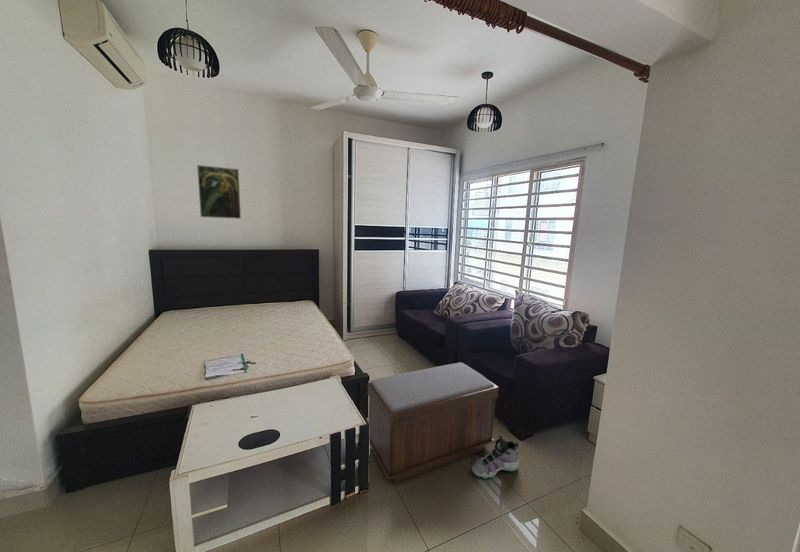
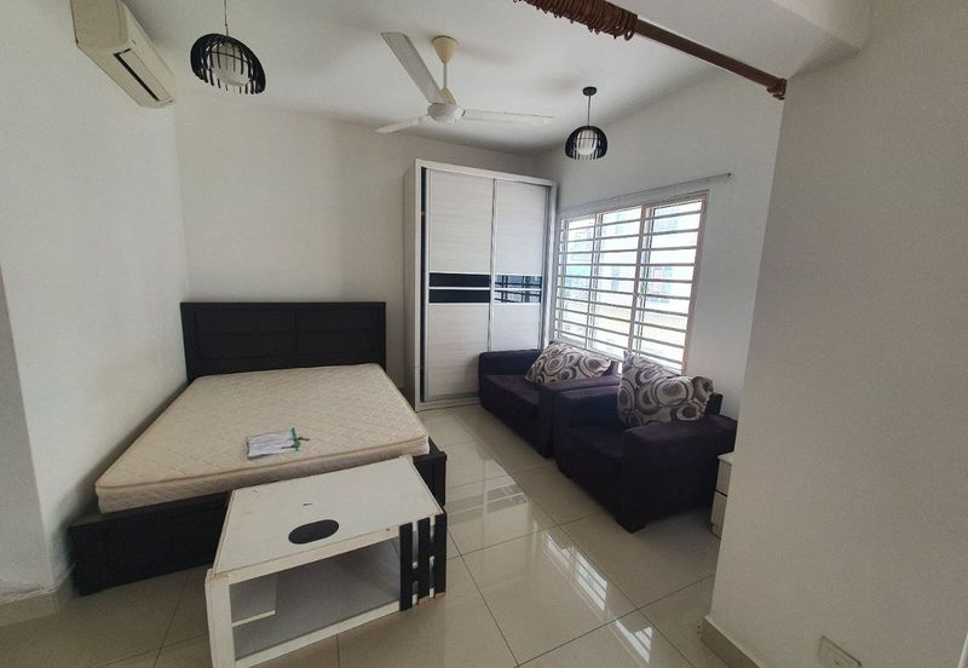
- bench [367,362,500,484]
- sneaker [471,433,520,480]
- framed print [196,164,242,220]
